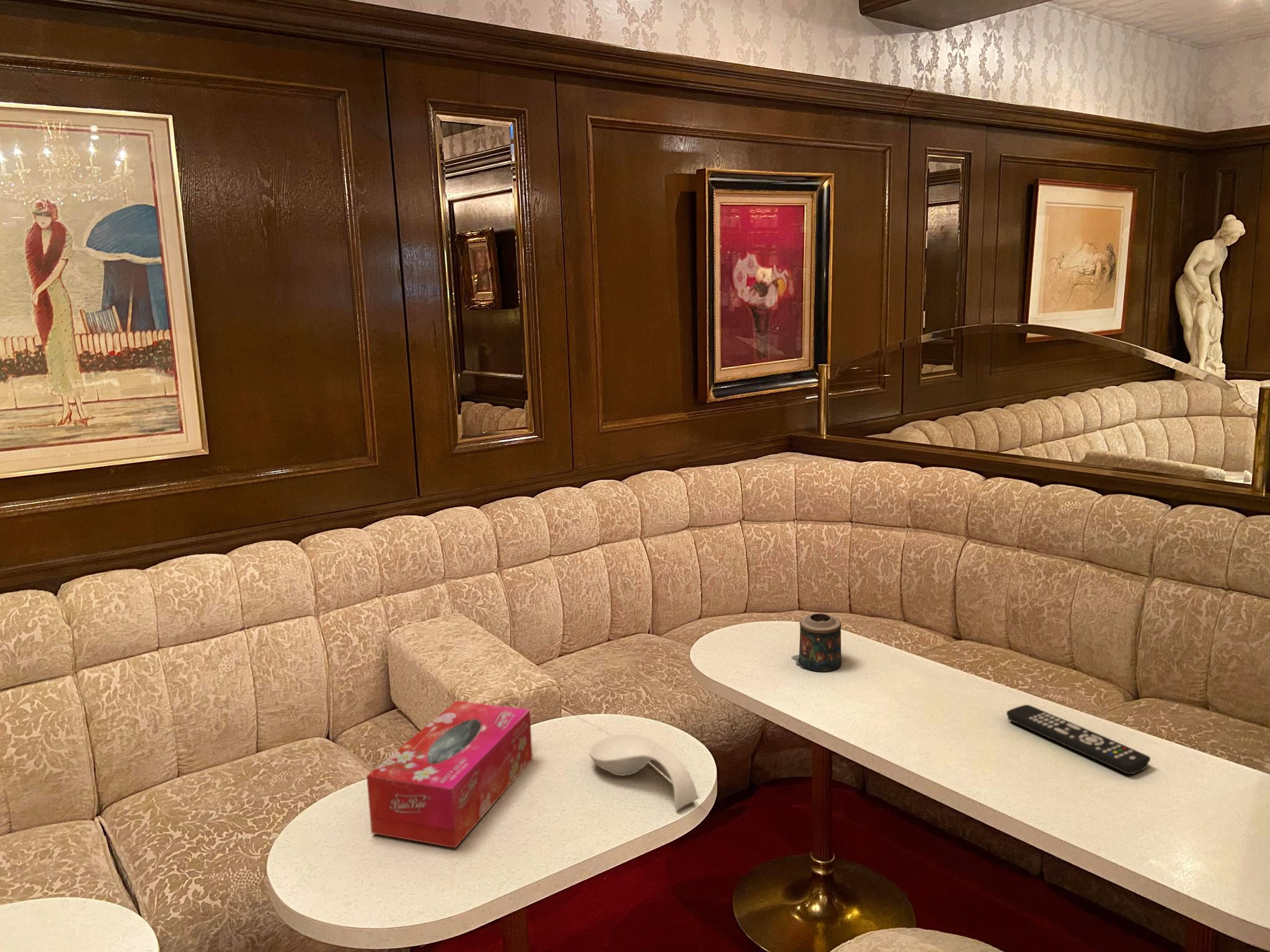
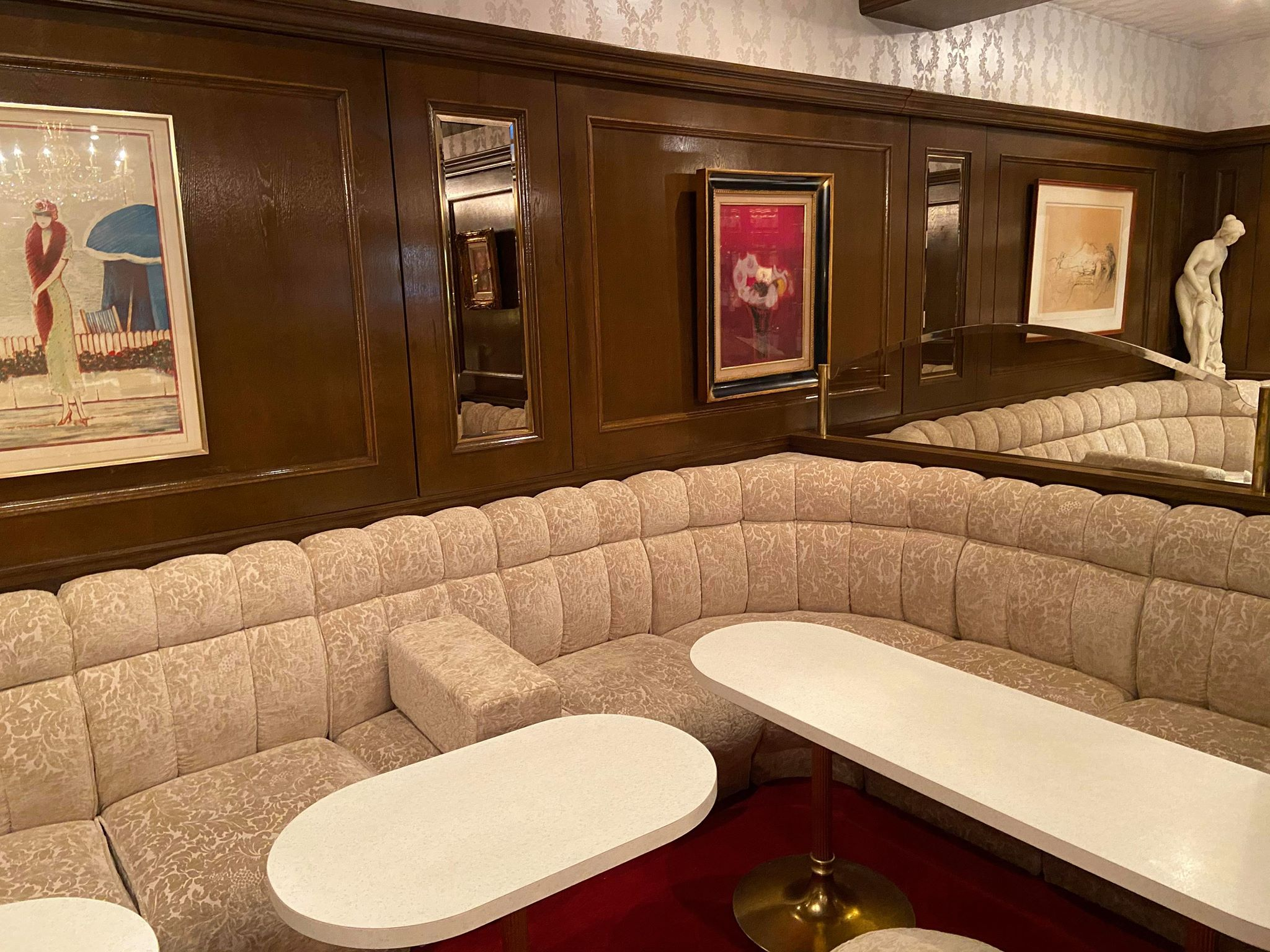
- spoon rest [588,734,698,809]
- tissue box [366,700,533,848]
- remote control [1006,704,1151,775]
- candle [791,612,842,672]
